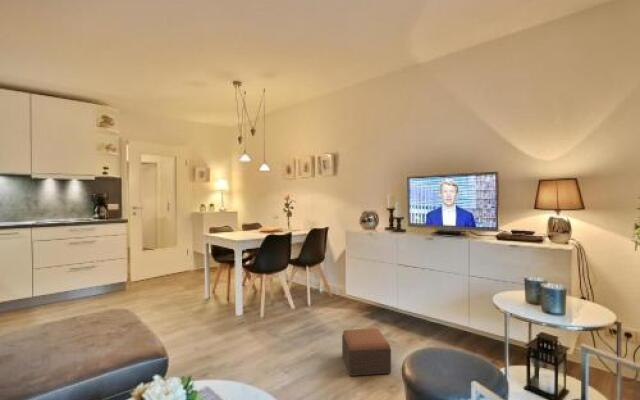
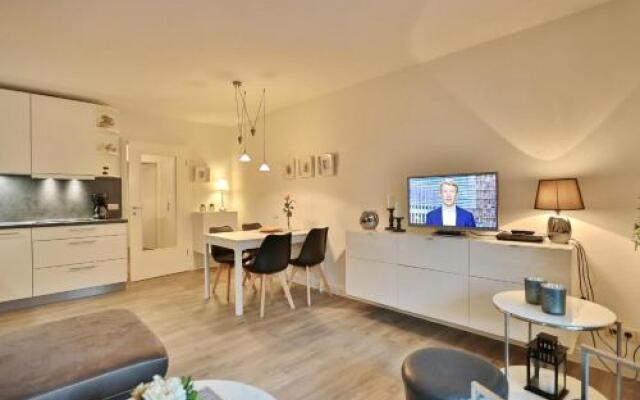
- footstool [341,327,392,377]
